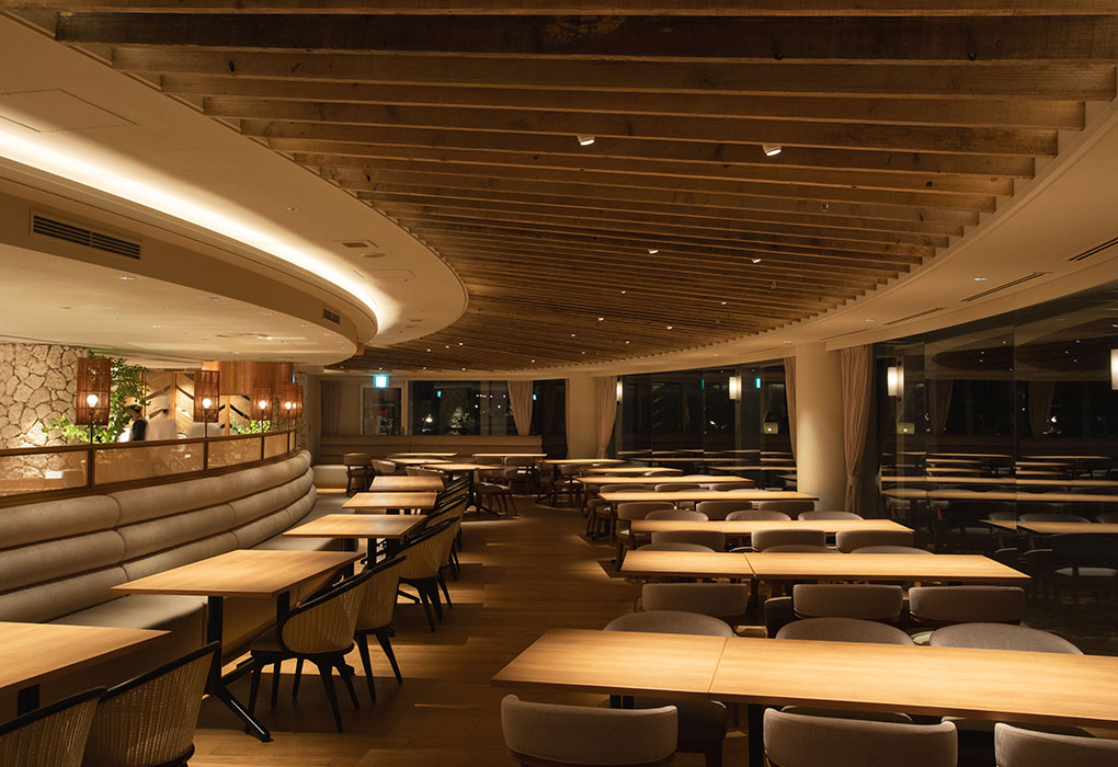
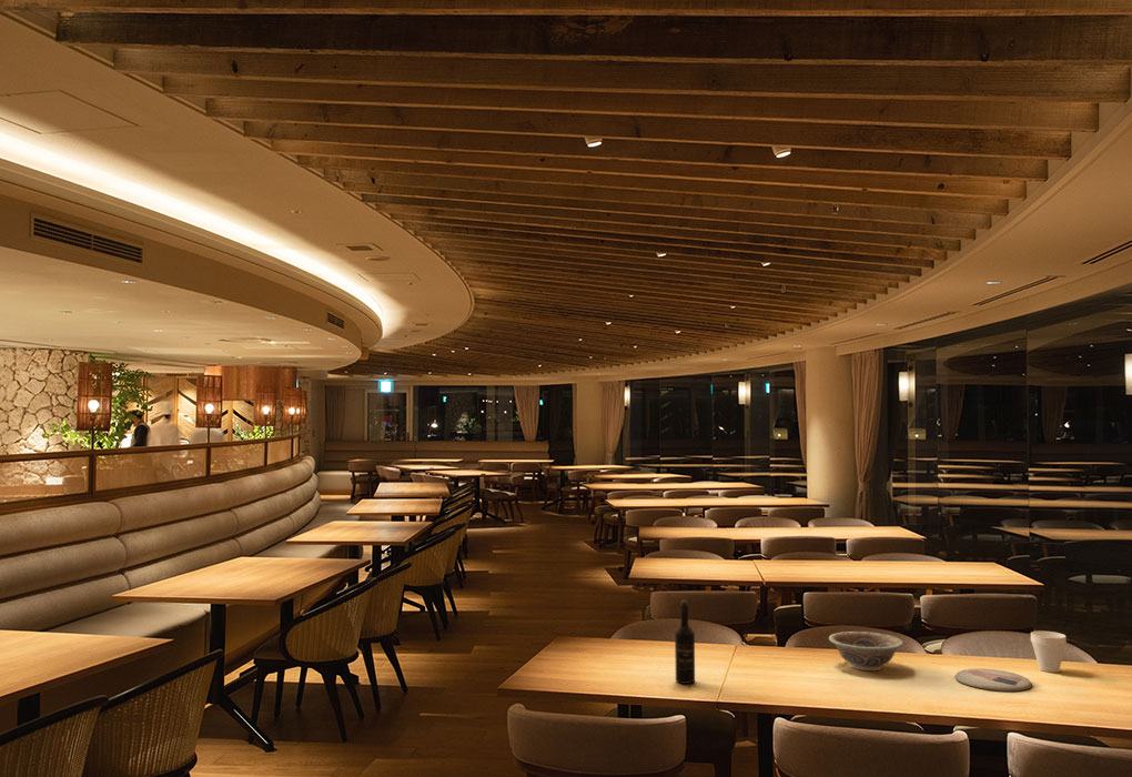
+ cup [1030,630,1068,674]
+ wine bottle [674,599,696,685]
+ plate [953,667,1033,693]
+ decorative bowl [828,630,904,672]
